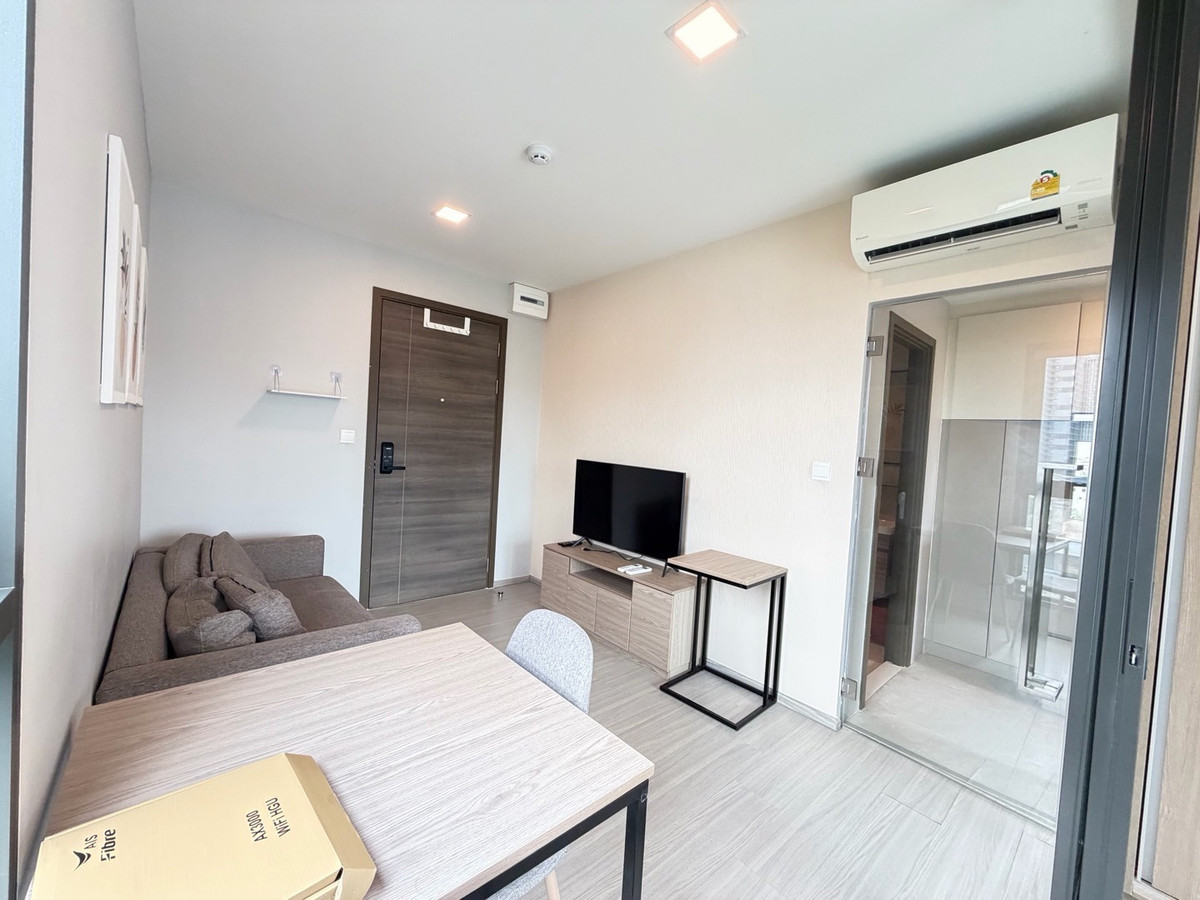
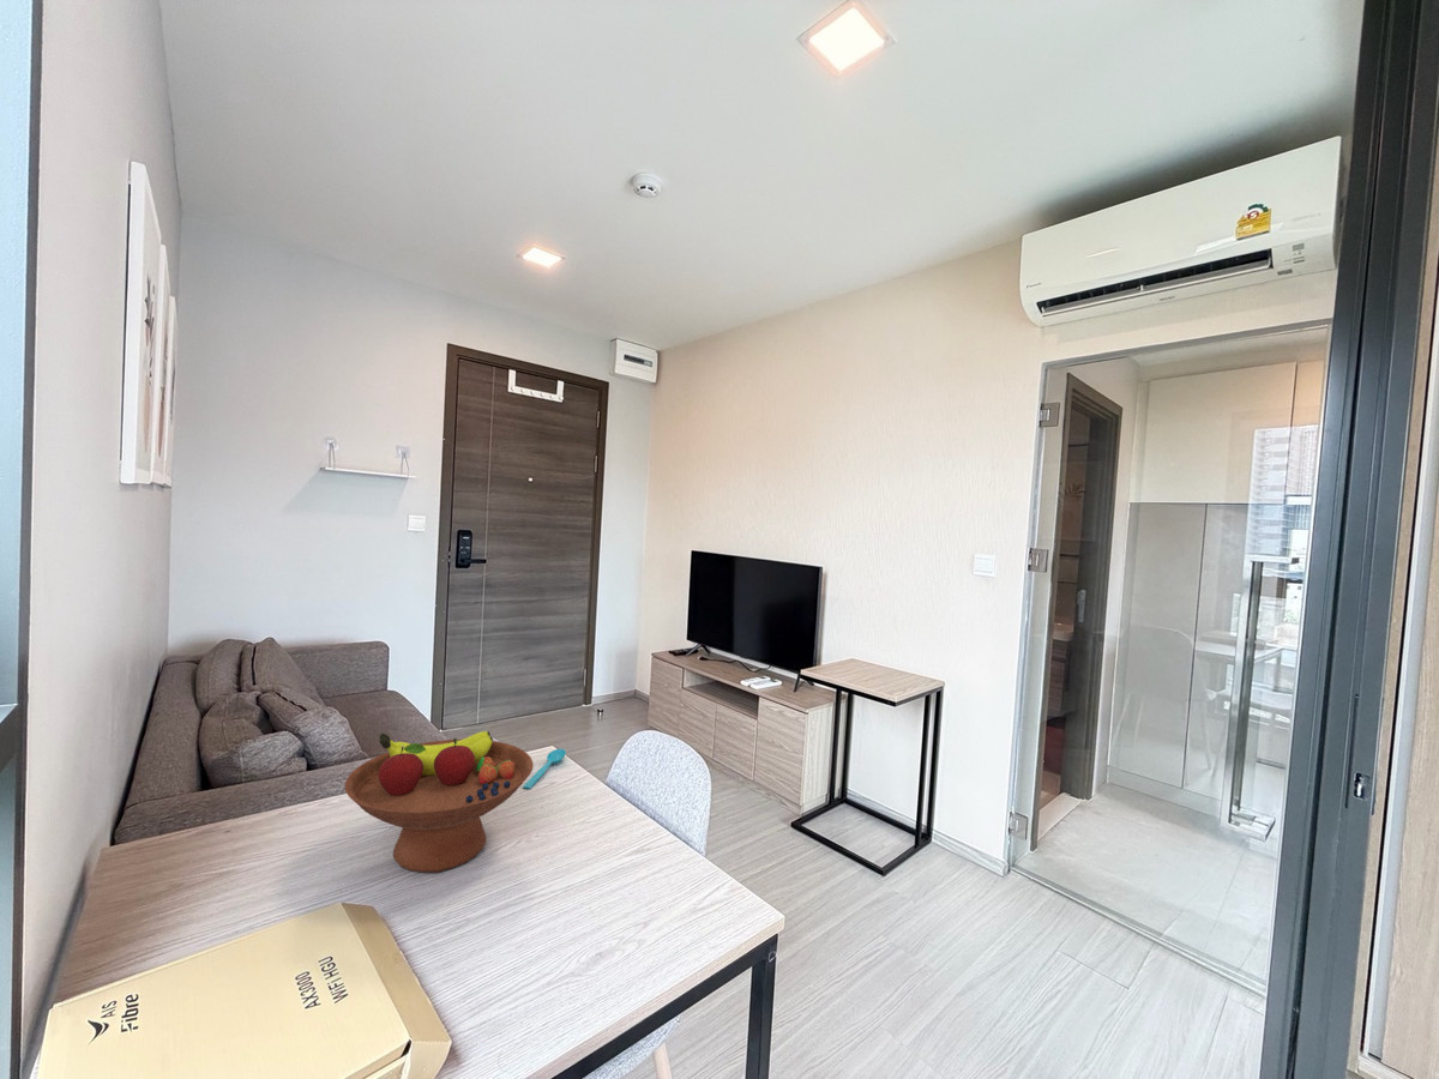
+ fruit bowl [344,730,535,874]
+ spoon [522,748,567,790]
